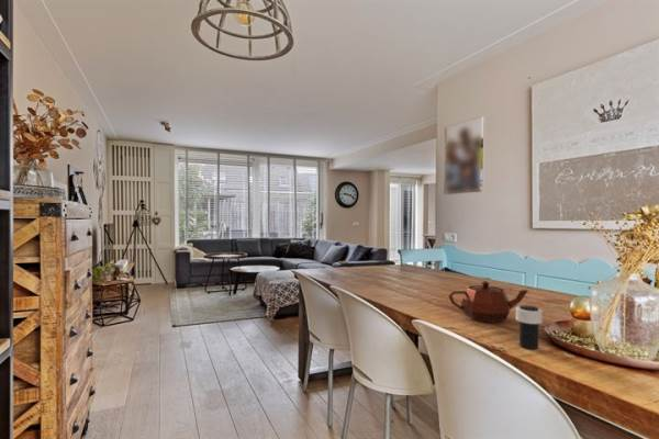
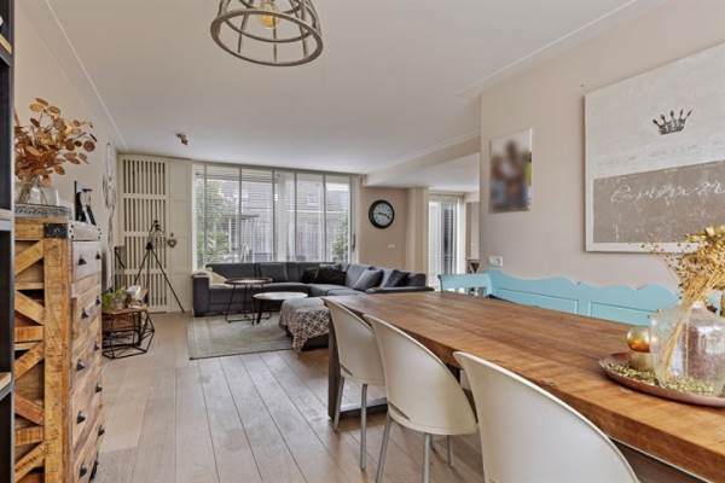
- teapot [447,280,529,324]
- cup [514,304,544,350]
